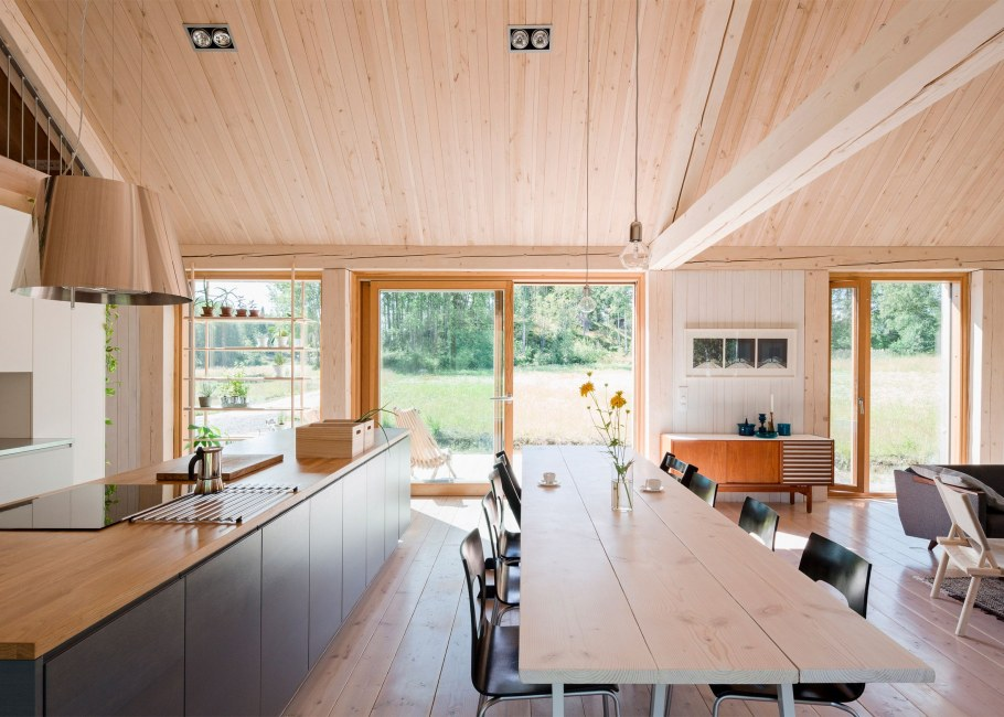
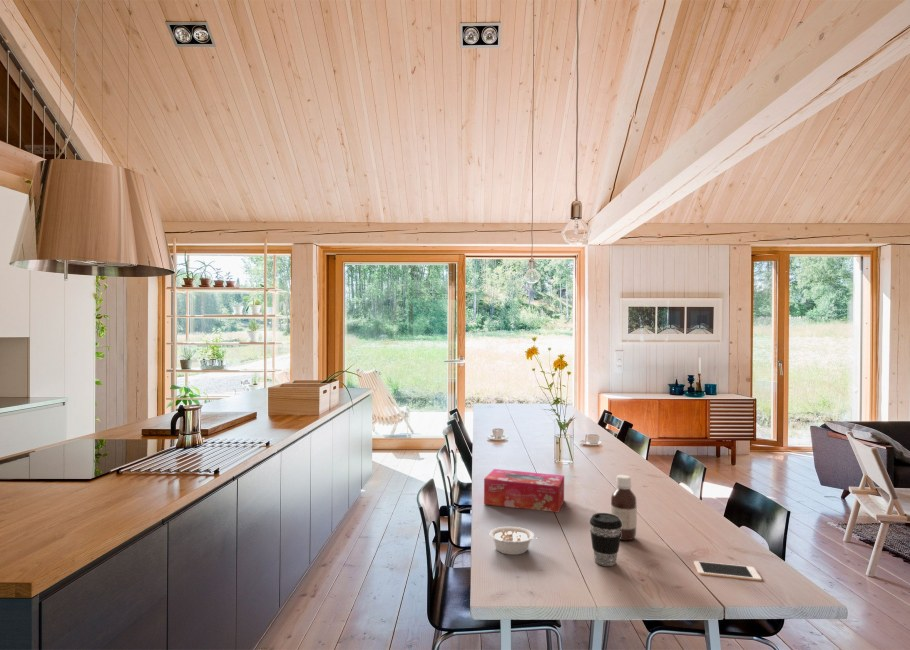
+ cell phone [693,560,763,582]
+ tissue box [483,468,565,513]
+ bottle [610,474,638,541]
+ legume [489,526,541,556]
+ coffee cup [589,512,622,567]
